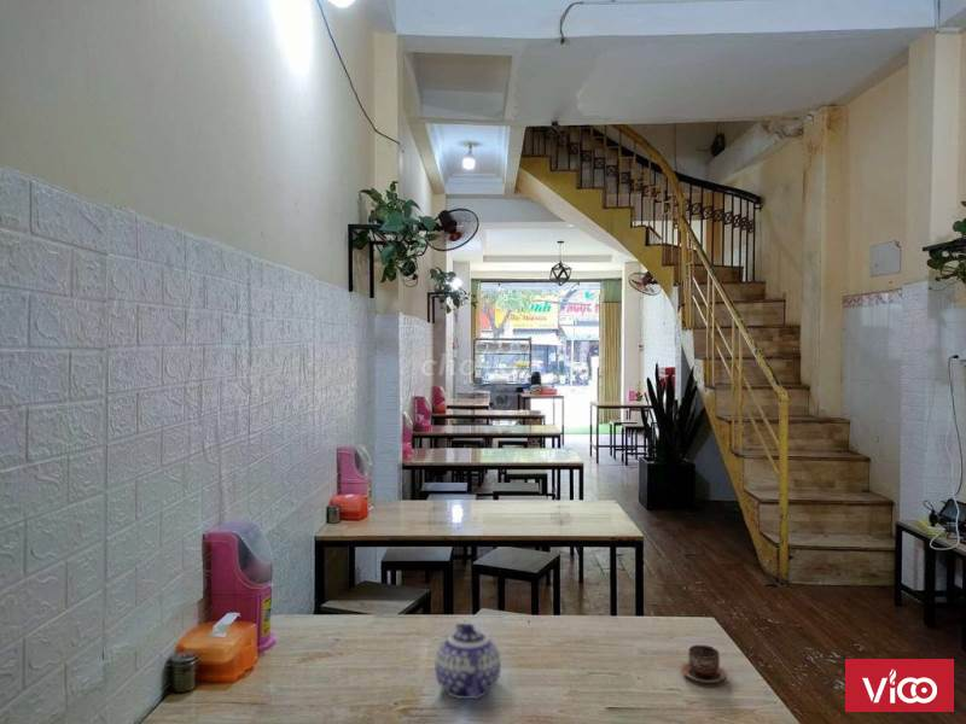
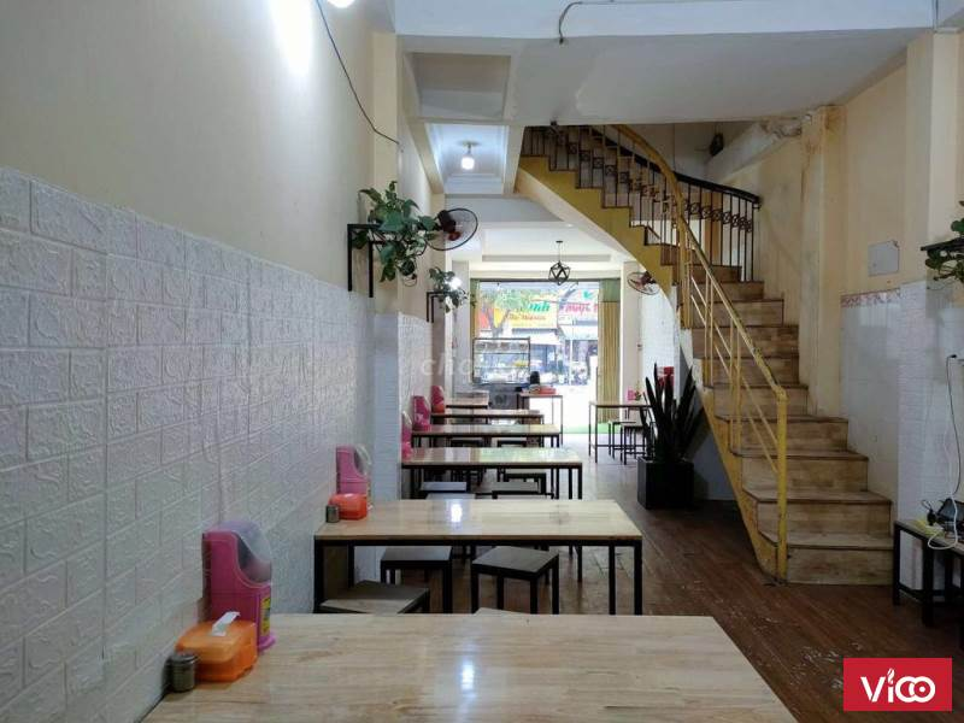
- teapot [433,623,502,700]
- cup [680,644,728,684]
